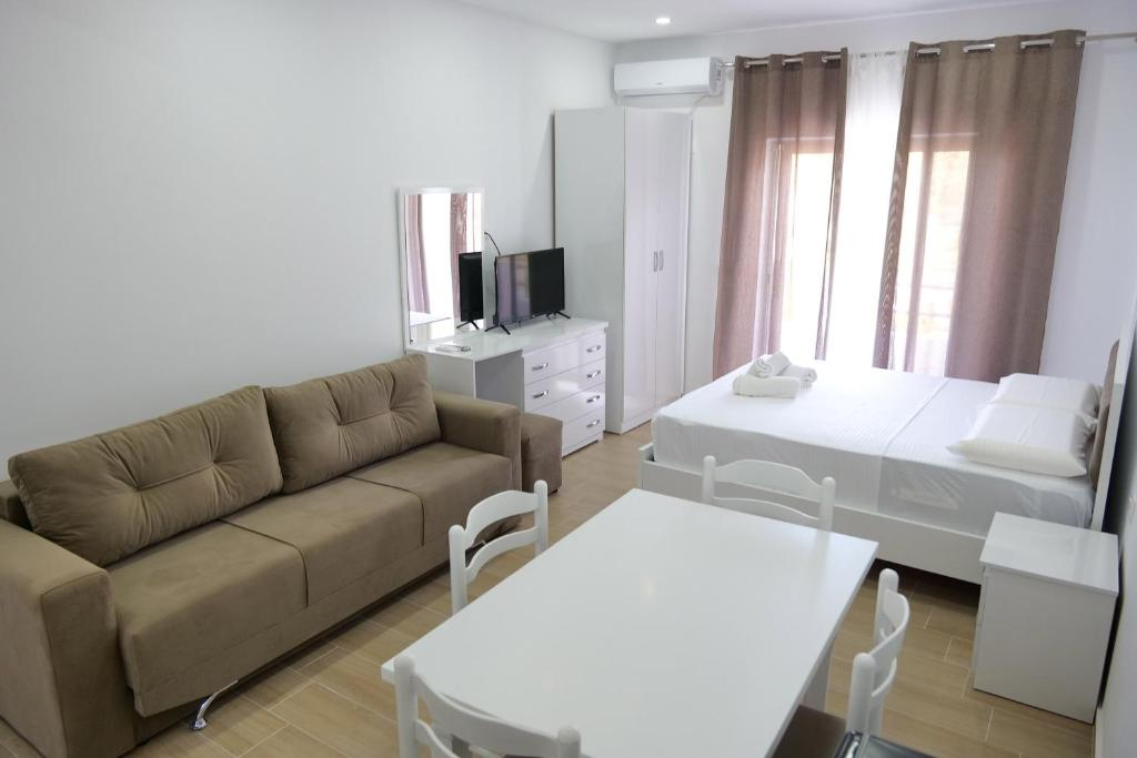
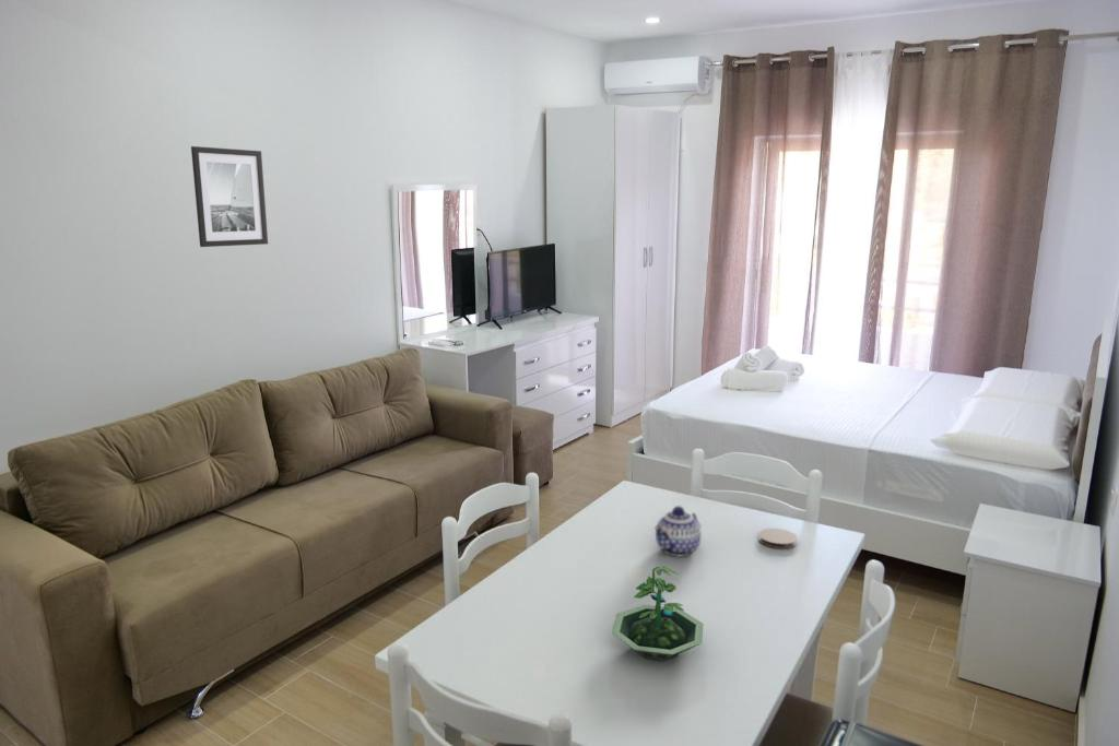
+ teapot [653,505,703,558]
+ coaster [757,528,799,549]
+ wall art [190,145,269,248]
+ terrarium [611,565,704,662]
